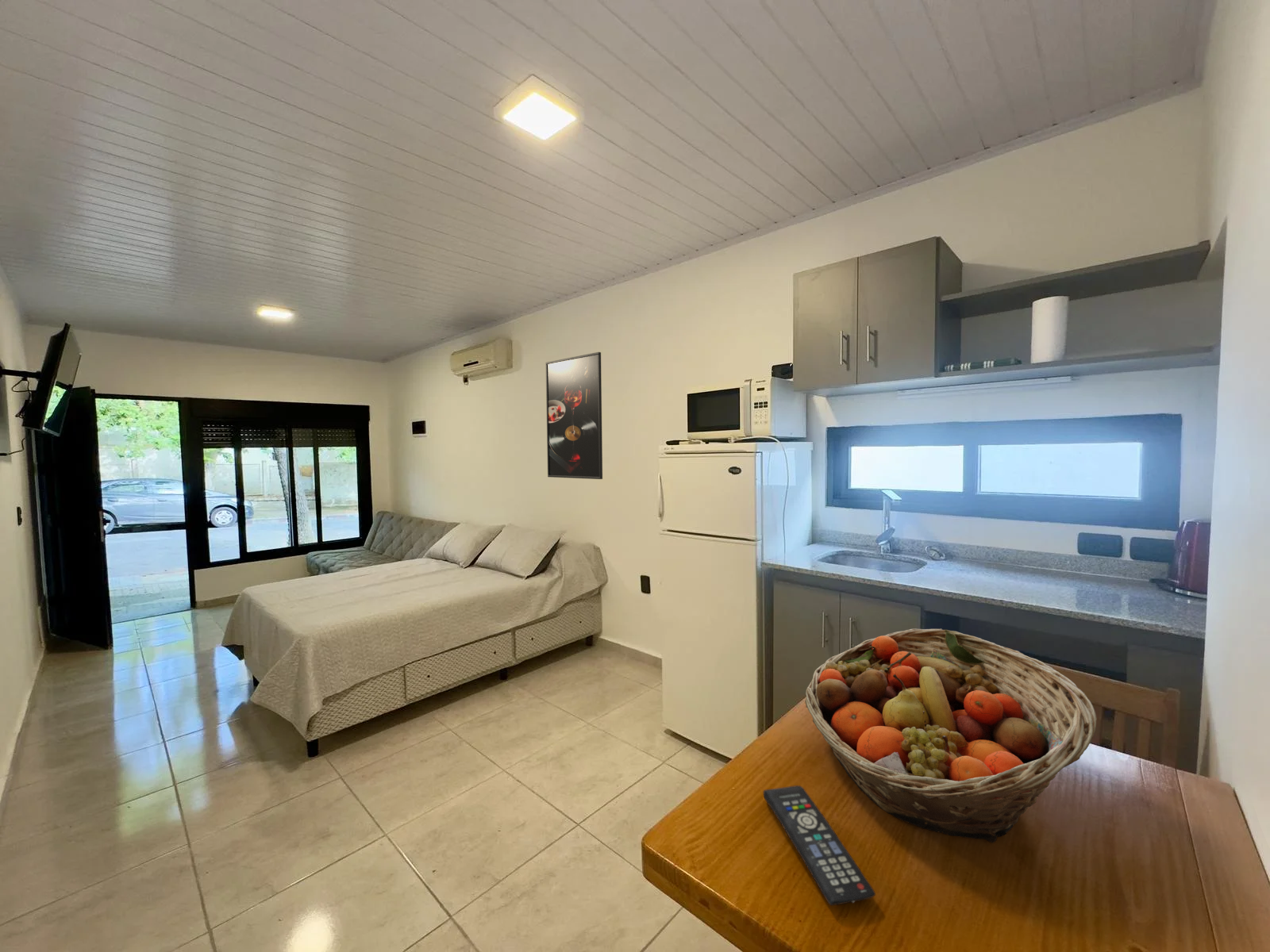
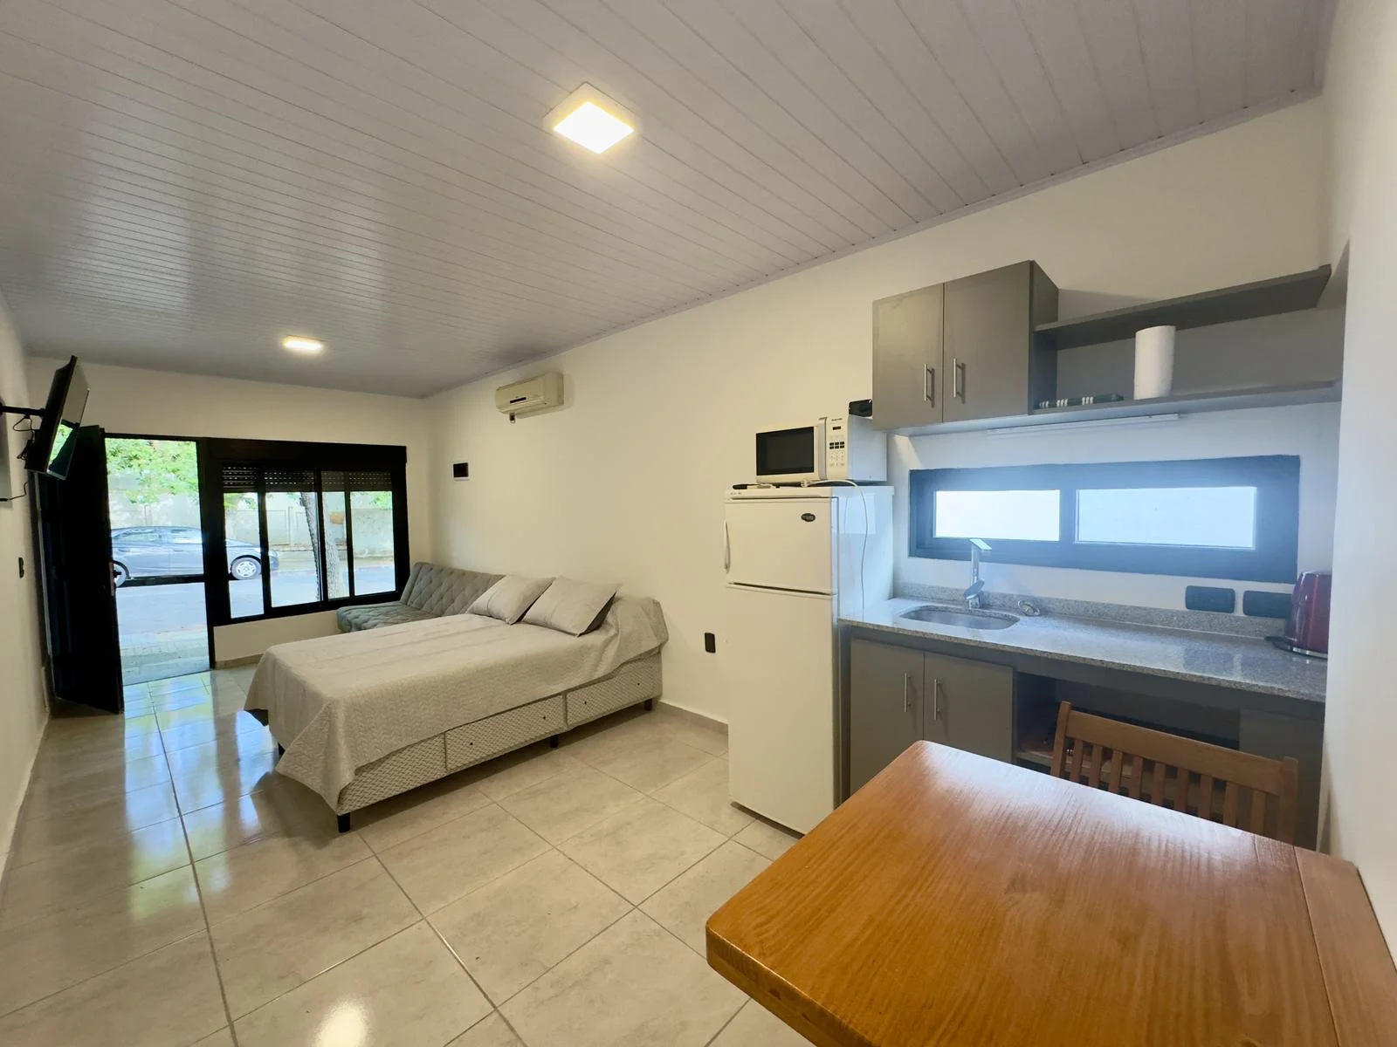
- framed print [545,351,603,480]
- remote control [763,785,876,906]
- fruit basket [804,628,1098,843]
